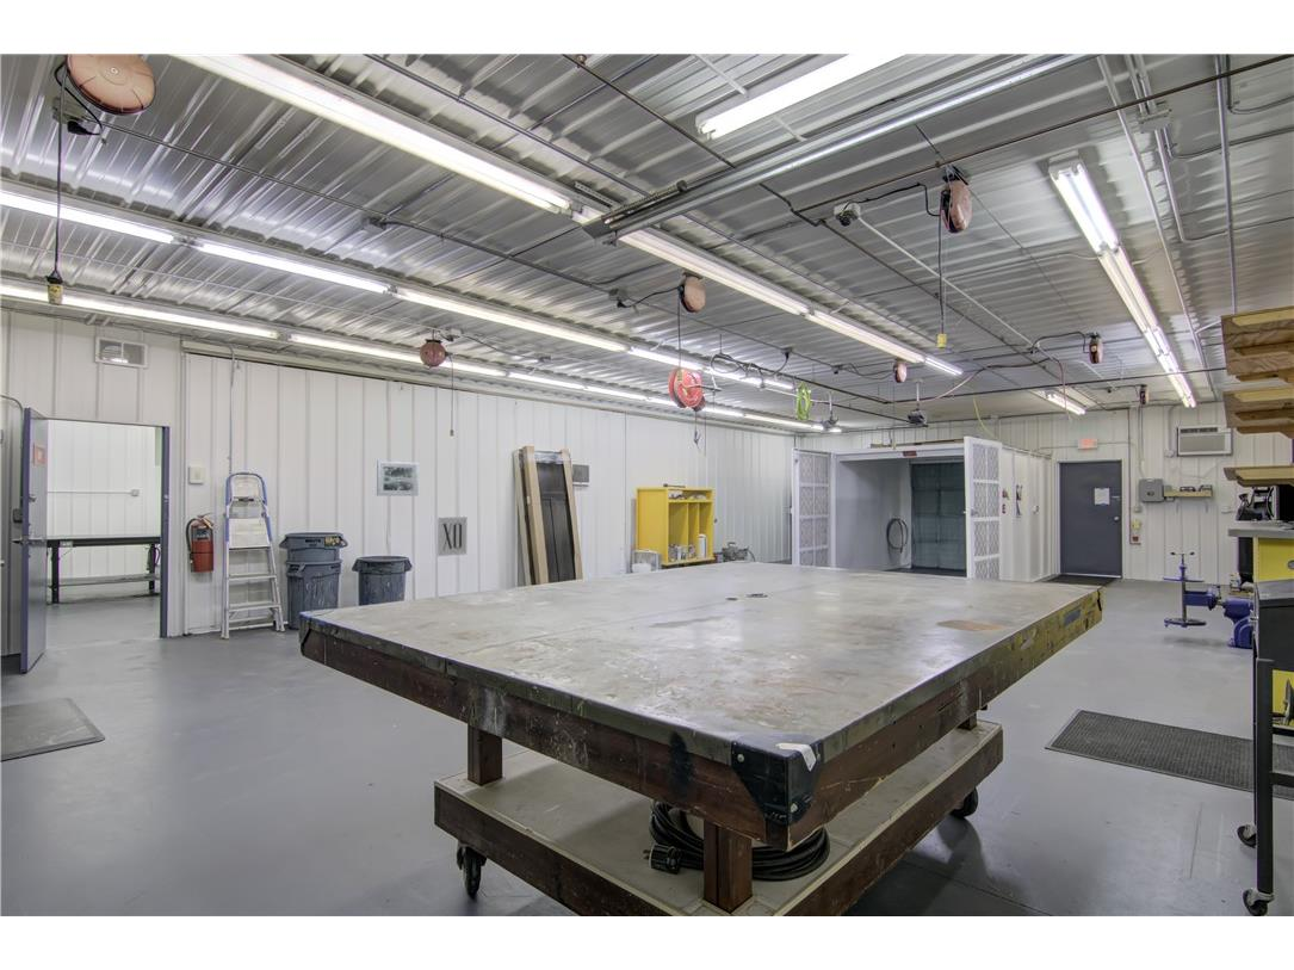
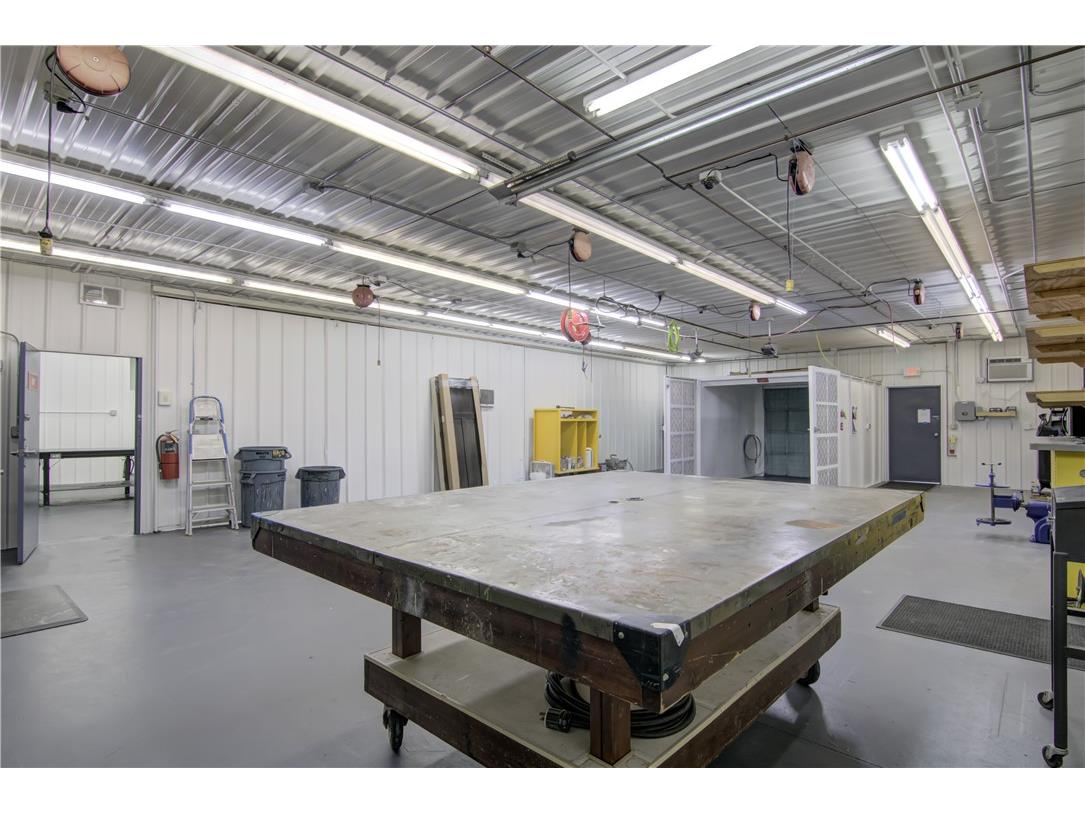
- wall art [376,459,420,498]
- wall art [437,515,469,557]
